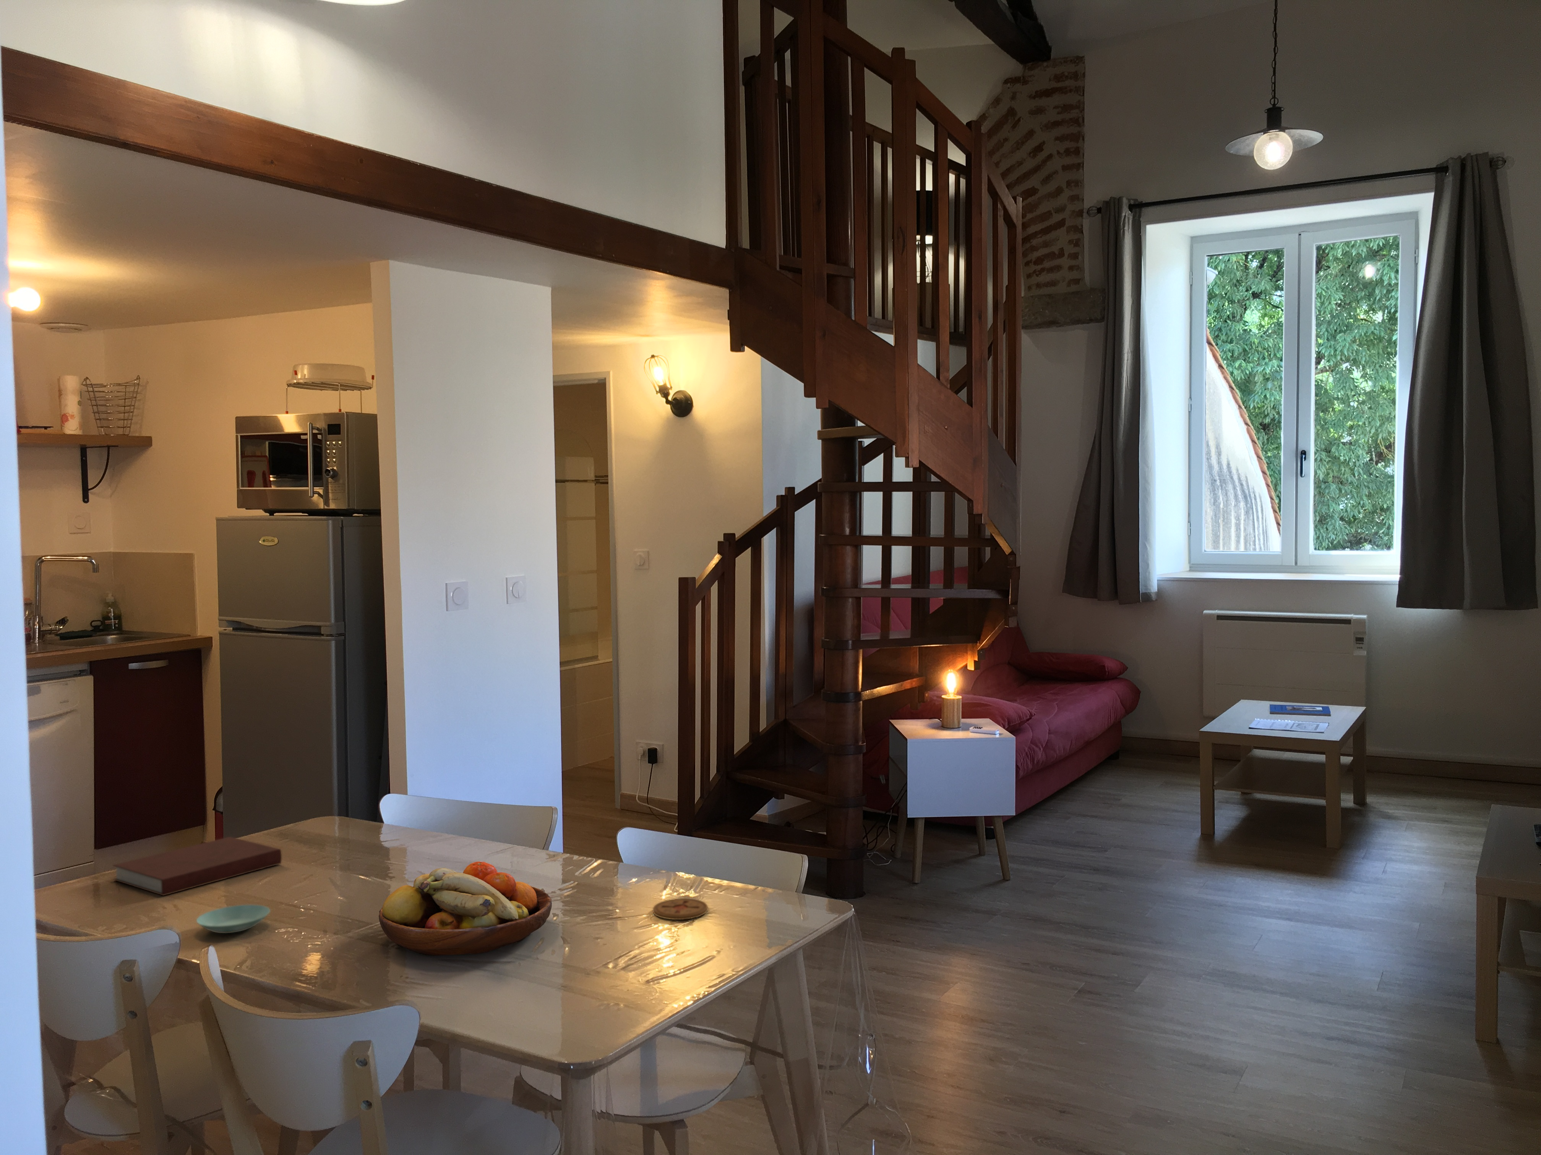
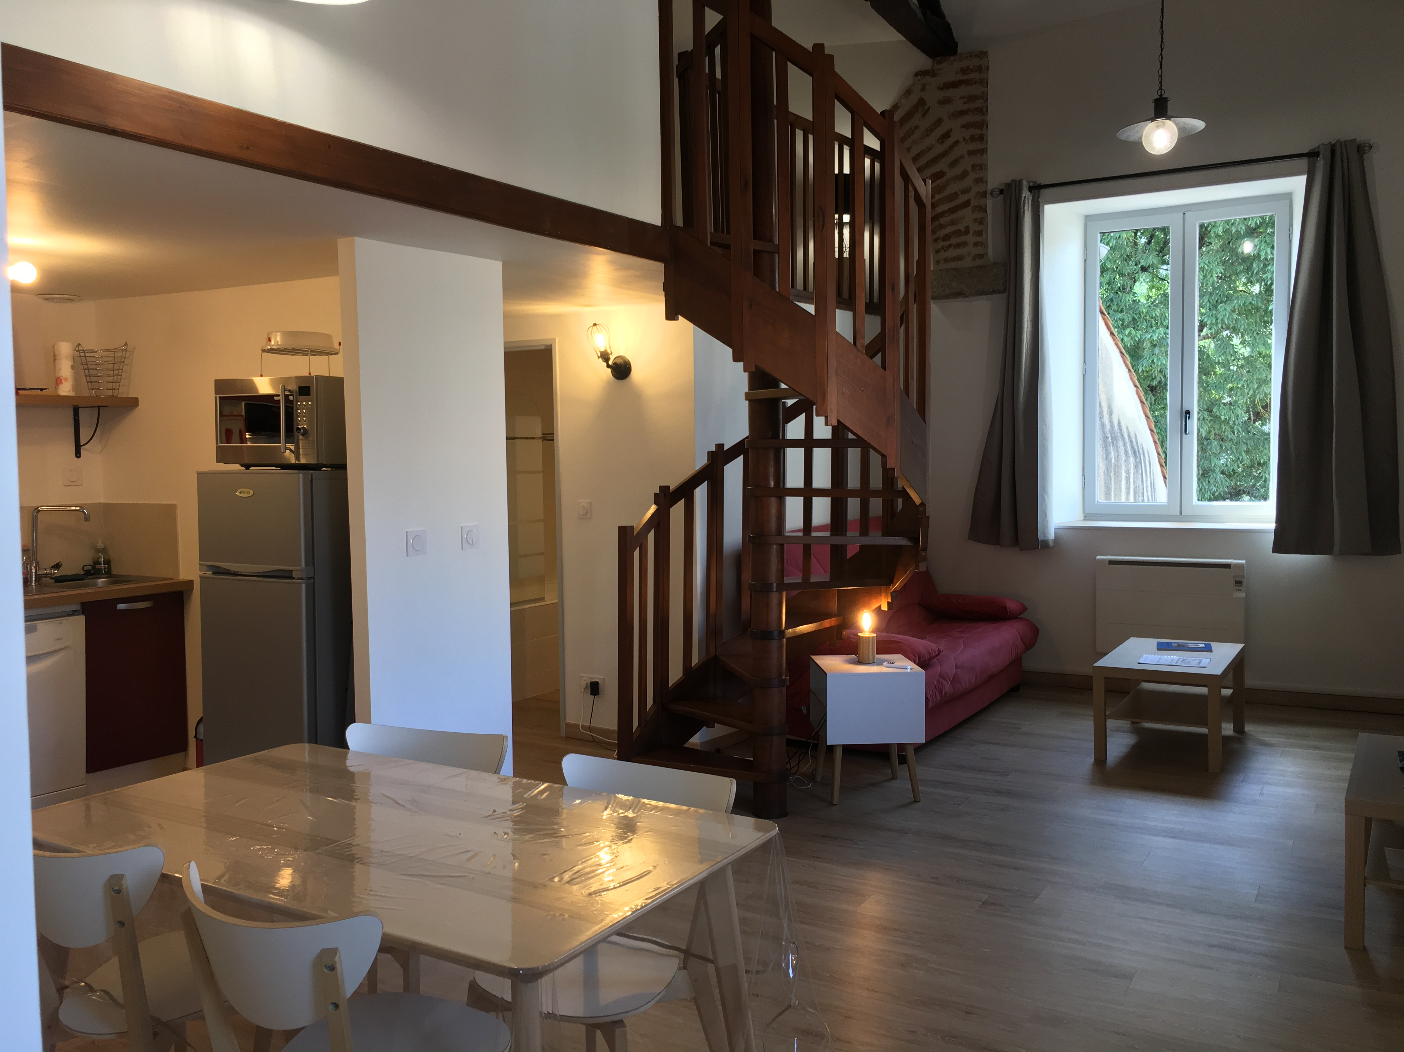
- saucer [197,904,271,934]
- notebook [113,836,282,897]
- fruit bowl [379,861,552,956]
- coaster [653,898,709,920]
